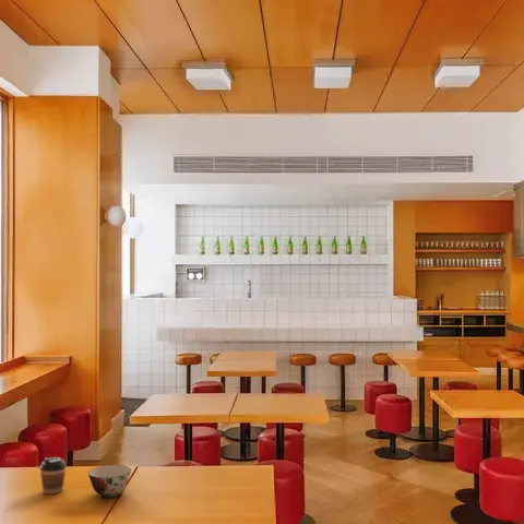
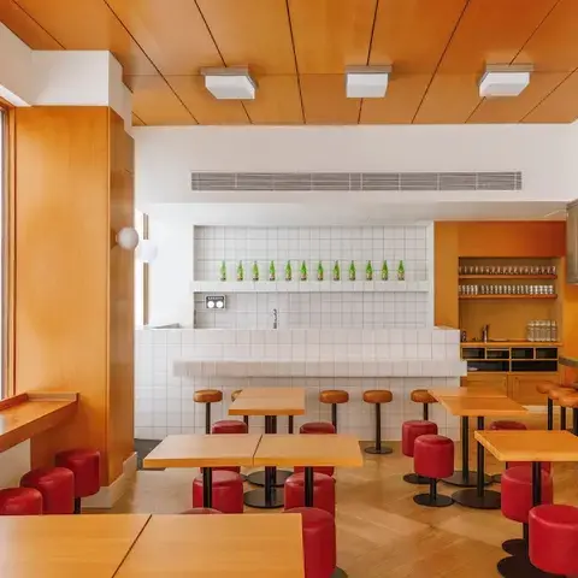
- coffee cup [39,456,68,495]
- soup bowl [87,464,132,499]
